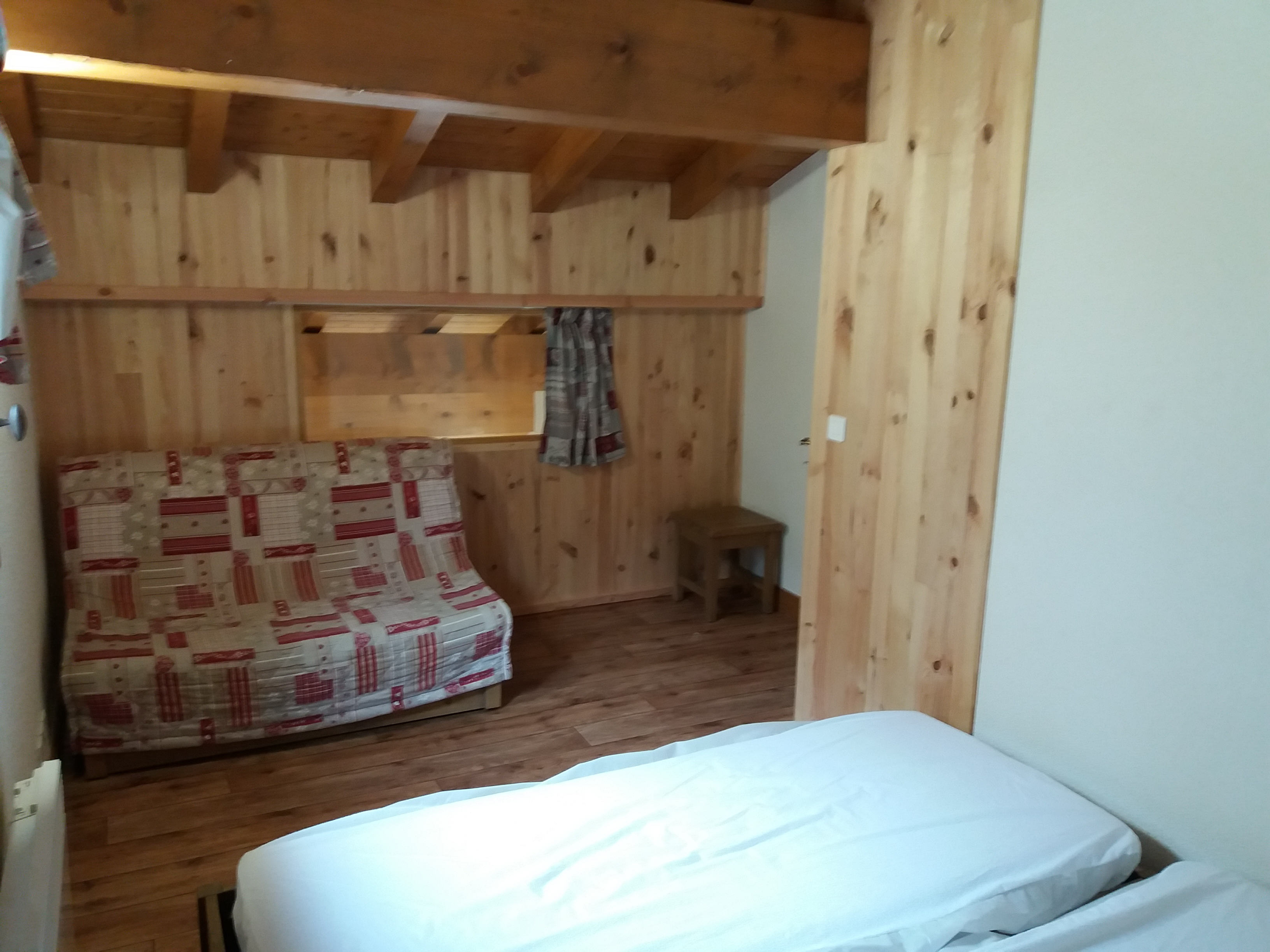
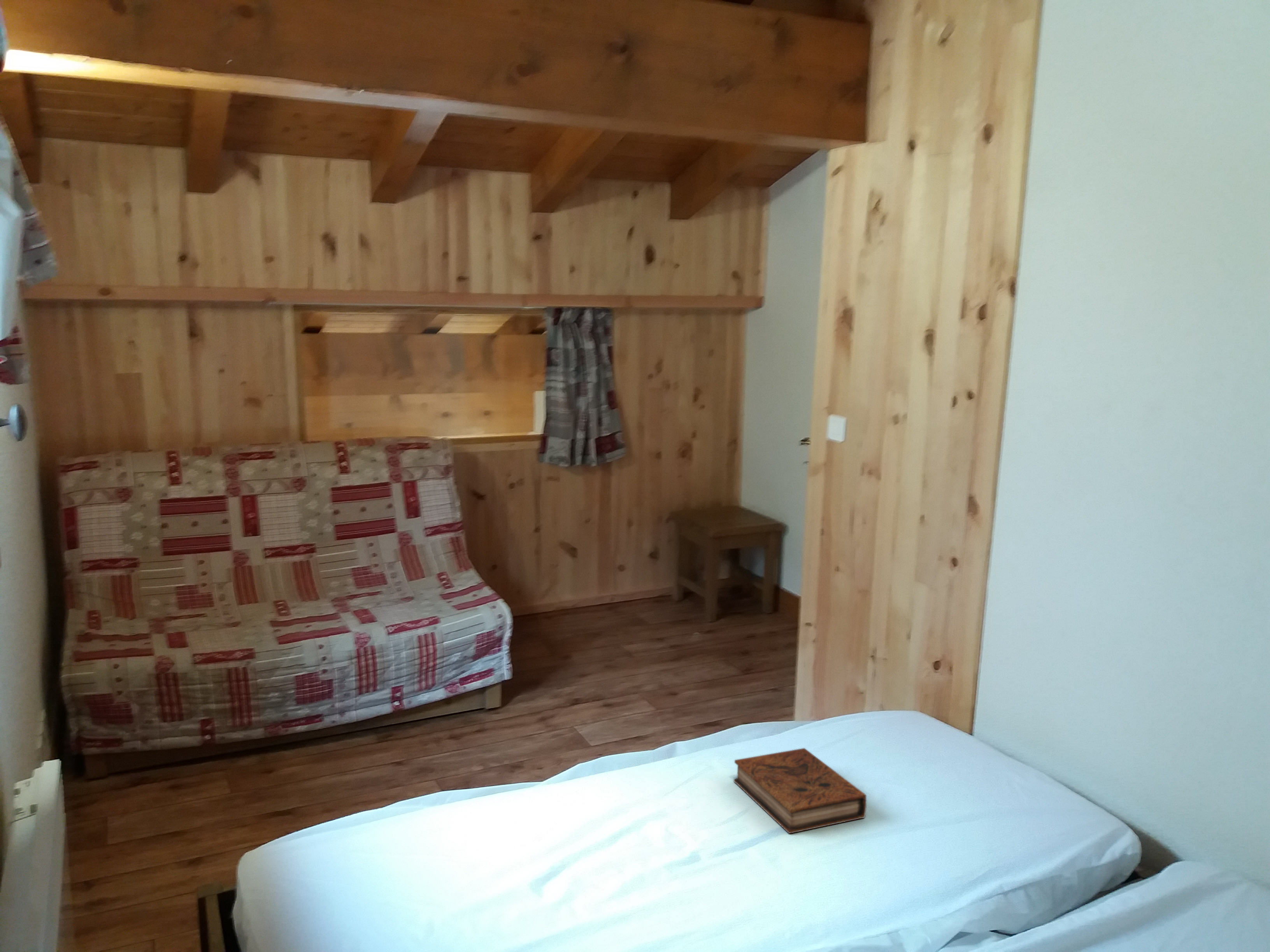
+ book [733,747,867,834]
